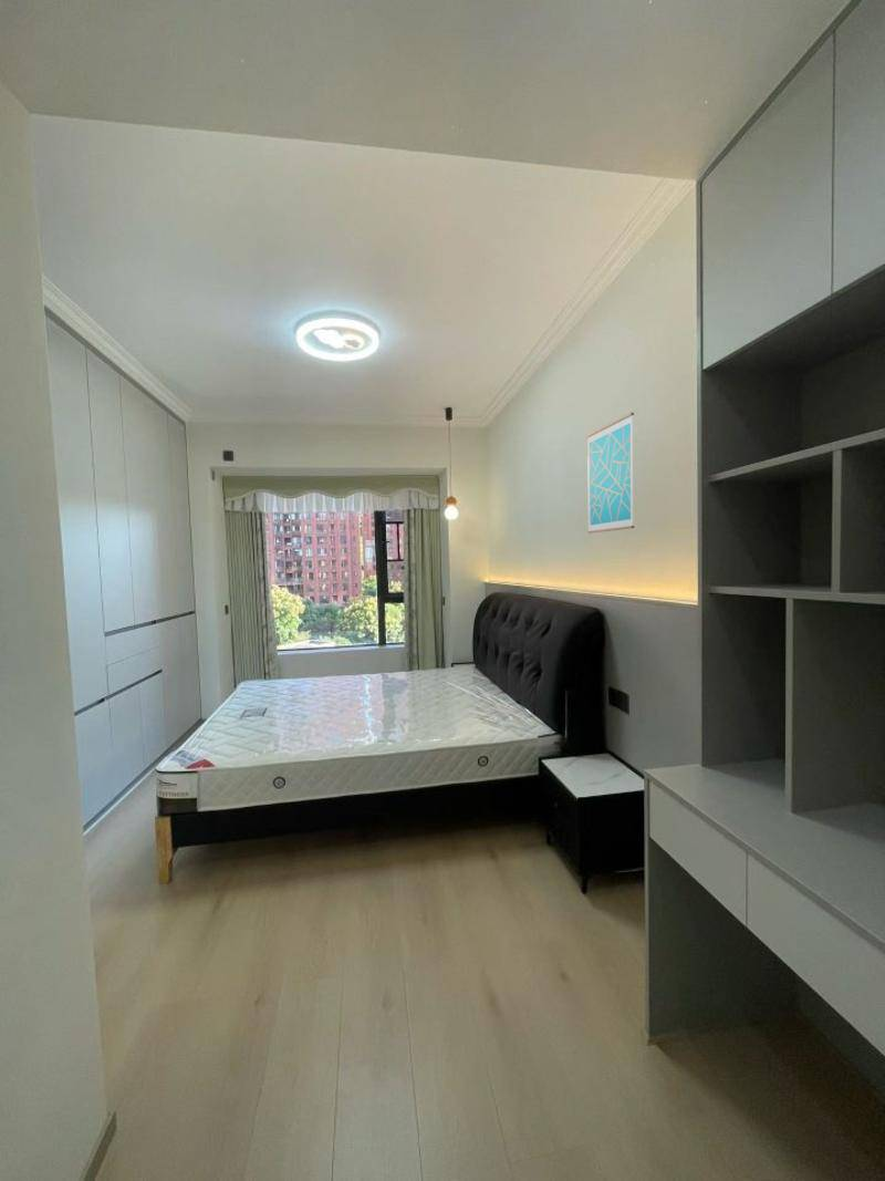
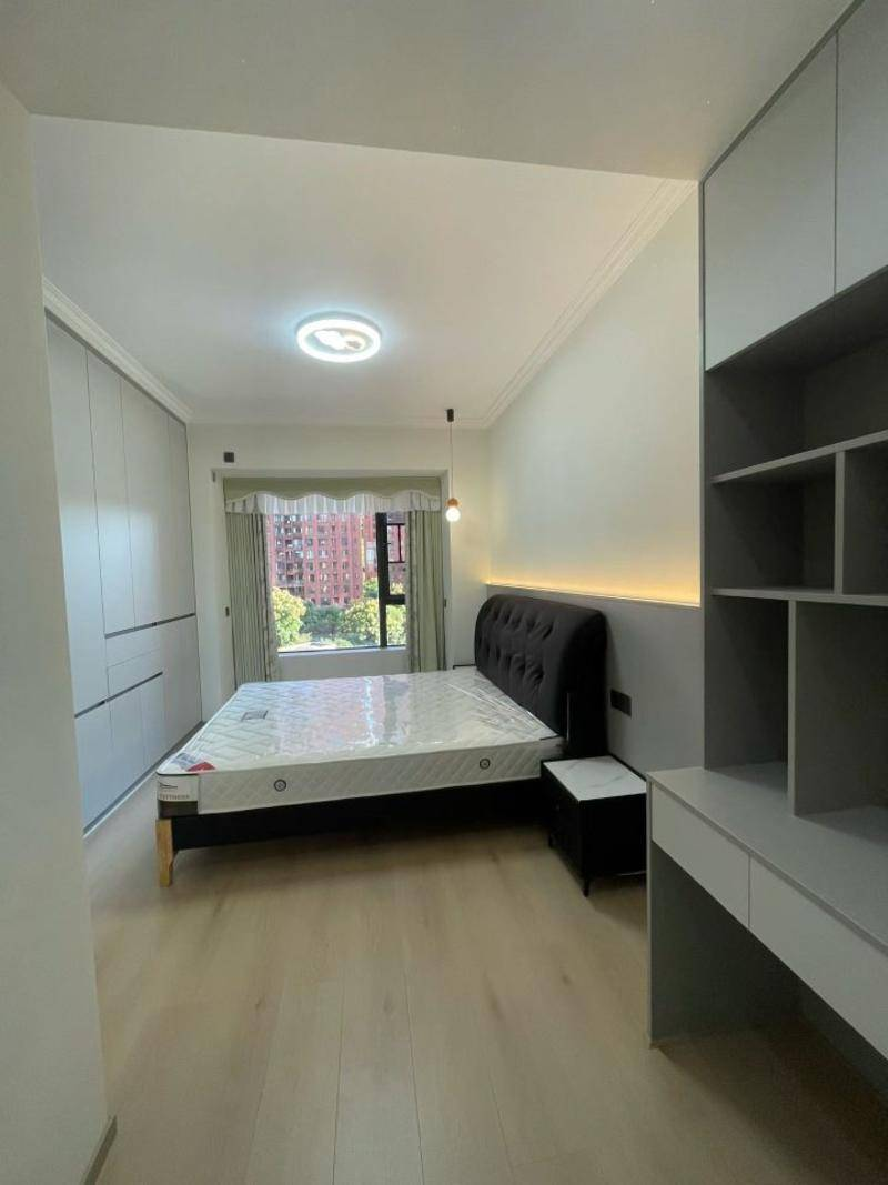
- wall art [585,412,635,535]
